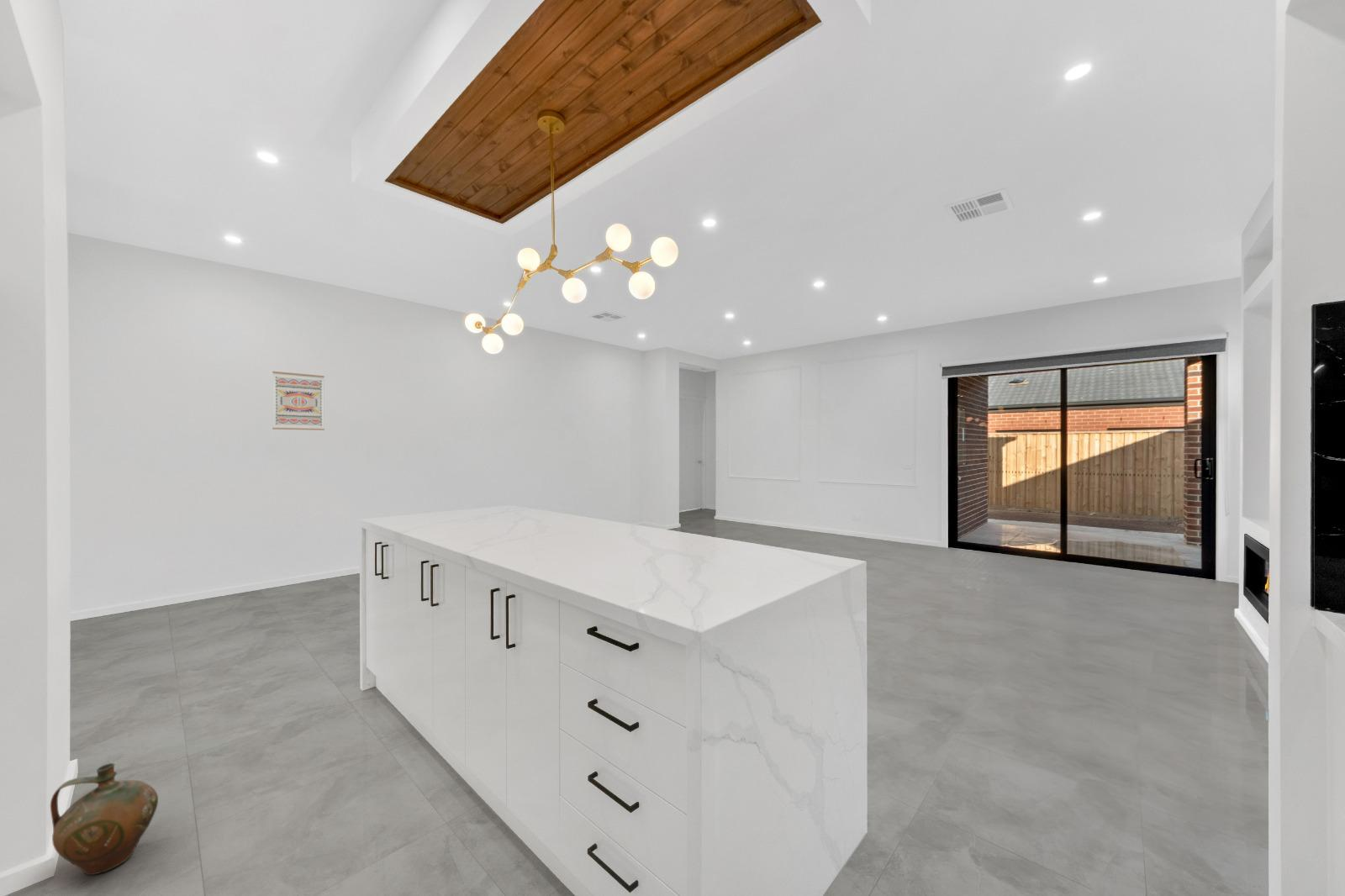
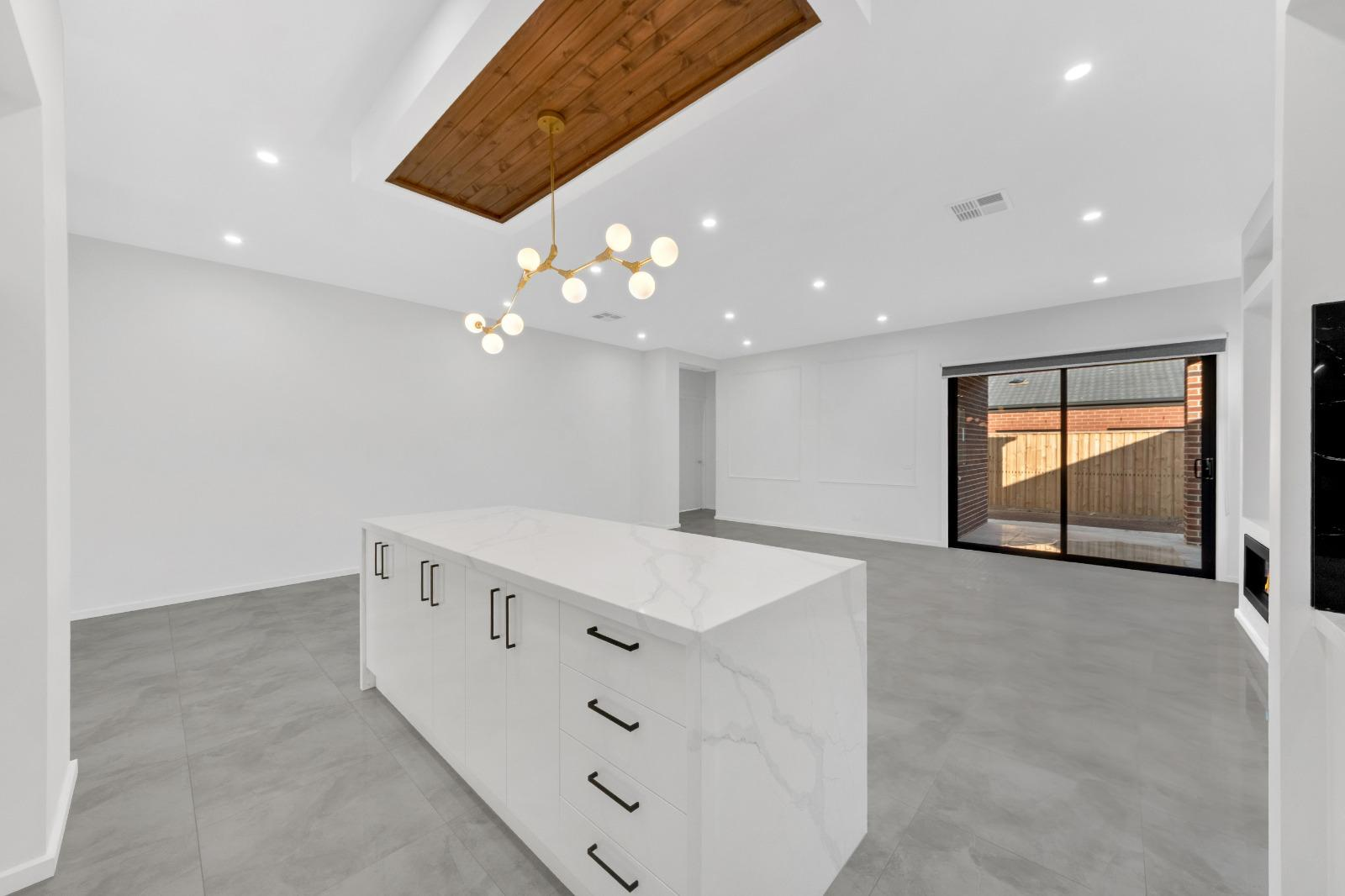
- ceramic jug [50,762,159,876]
- wall art [272,371,325,431]
